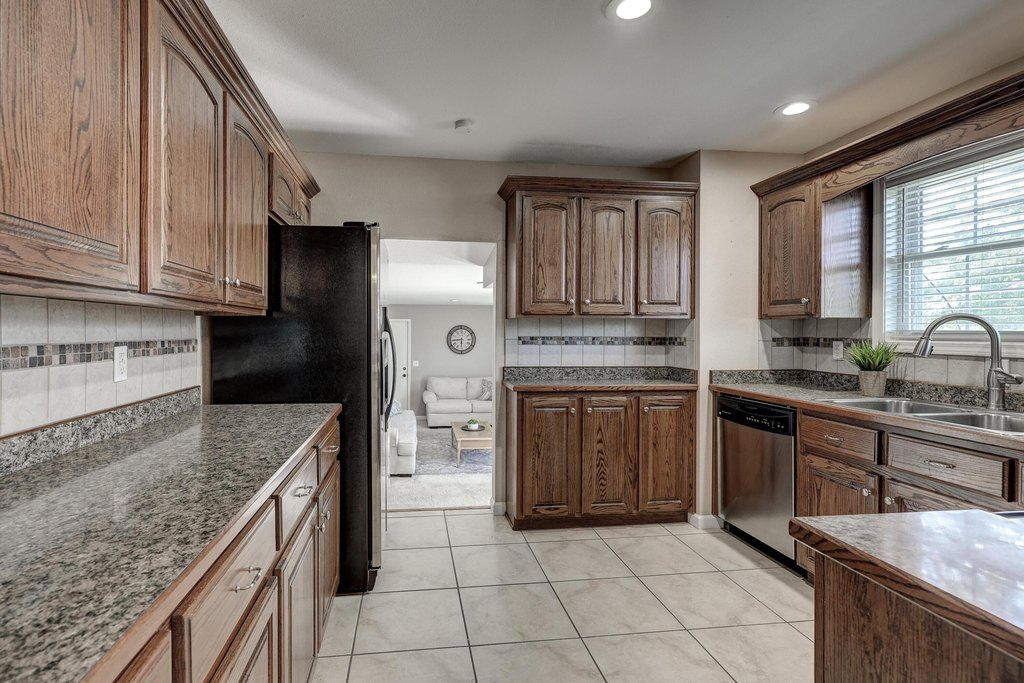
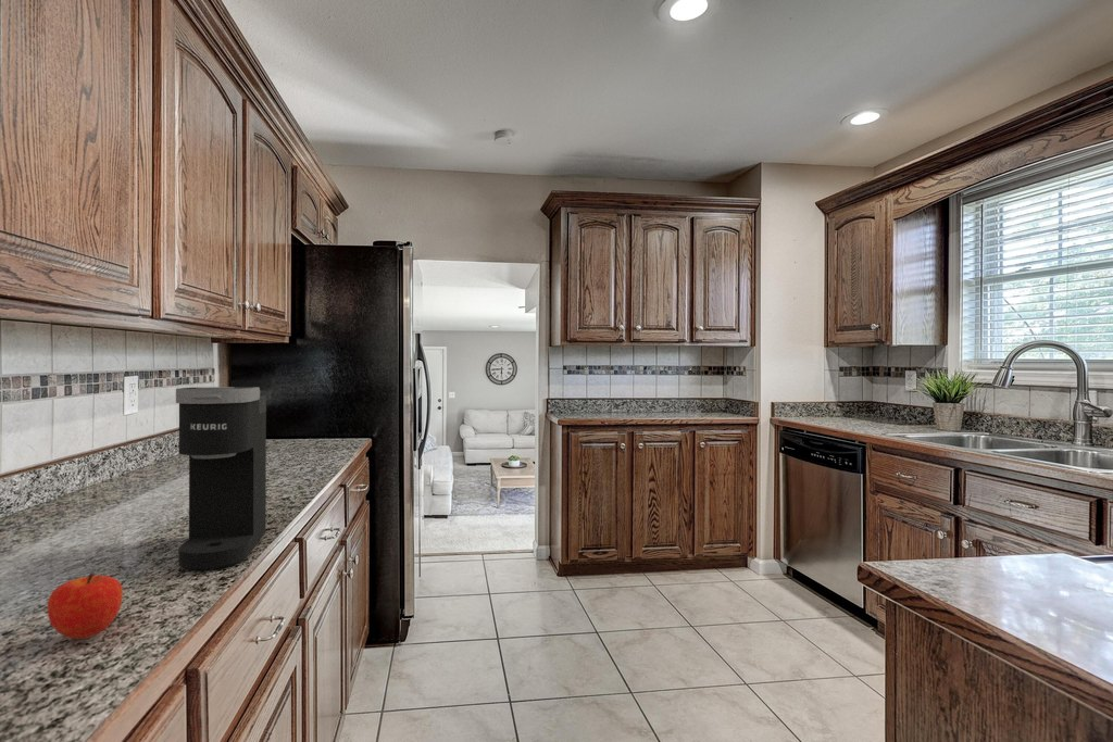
+ coffee maker [175,386,267,571]
+ fruit [47,571,124,641]
